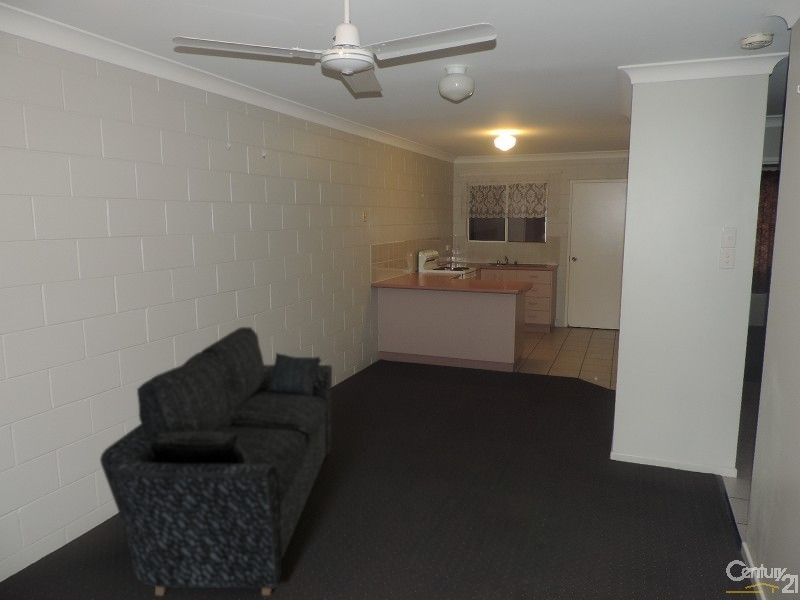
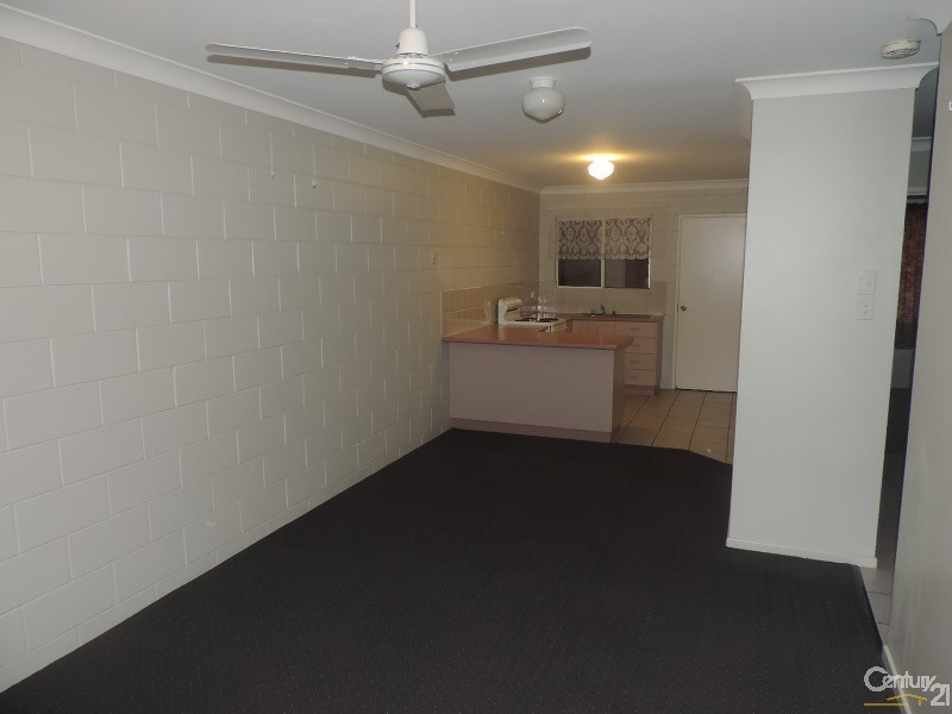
- sofa [99,326,333,597]
